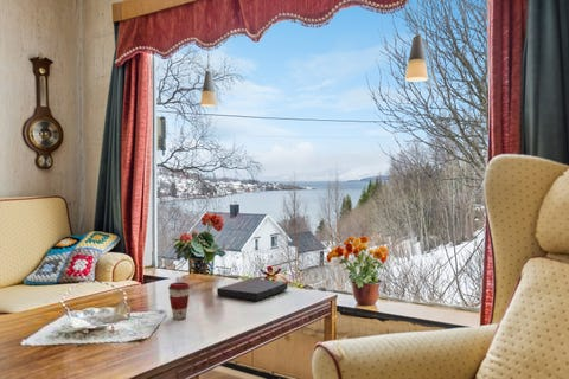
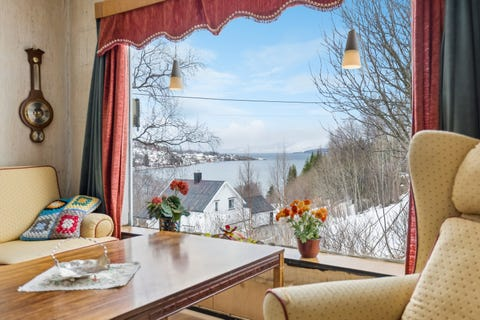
- book [216,277,289,302]
- coffee cup [167,281,191,321]
